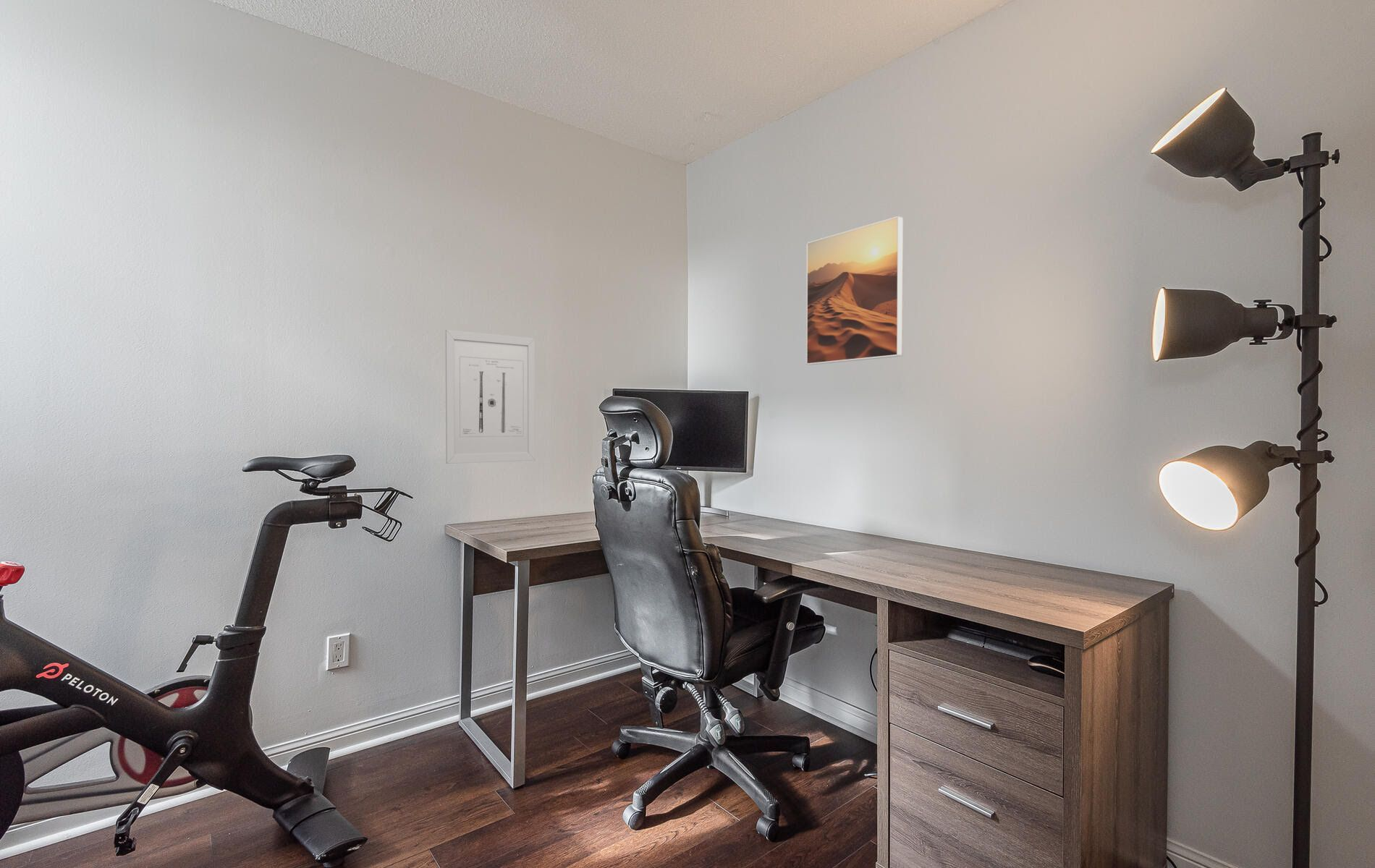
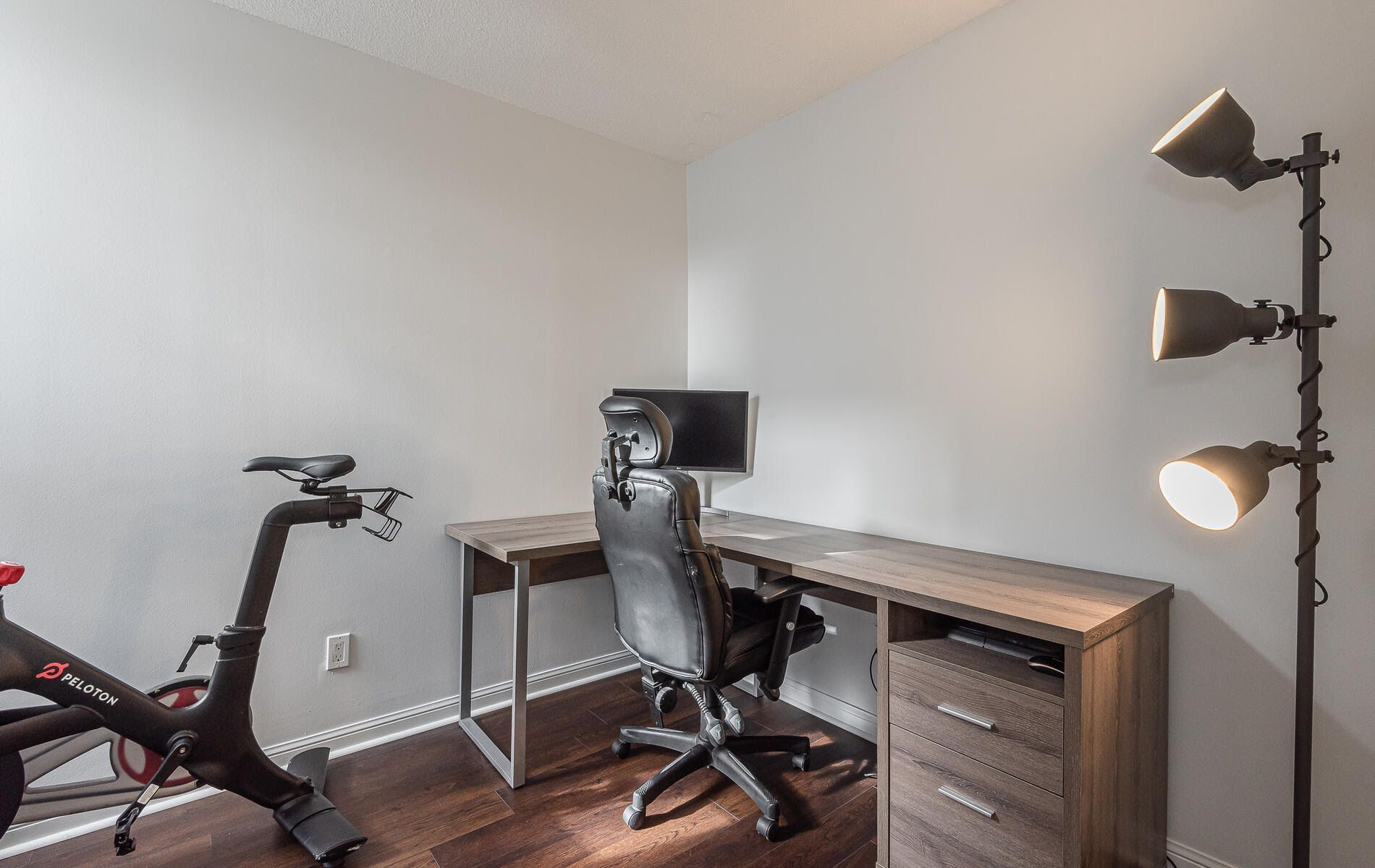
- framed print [805,216,904,365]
- wall art [445,329,536,464]
